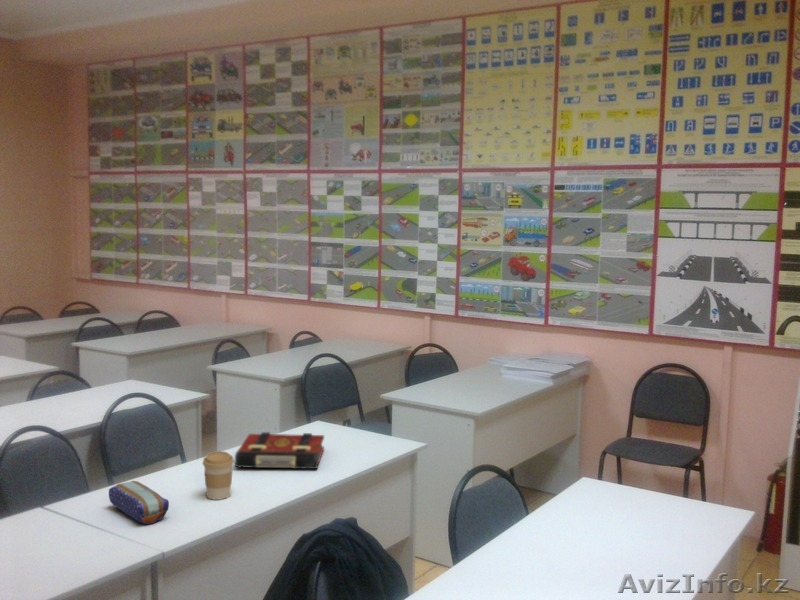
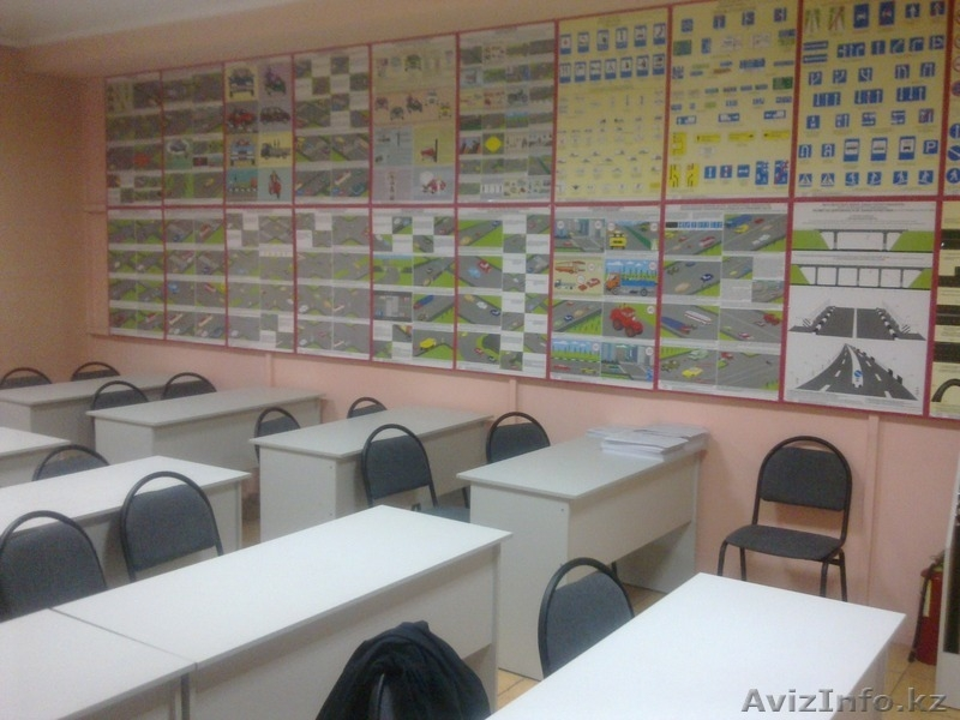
- book [234,431,325,470]
- coffee cup [202,450,235,501]
- pencil case [108,480,170,525]
